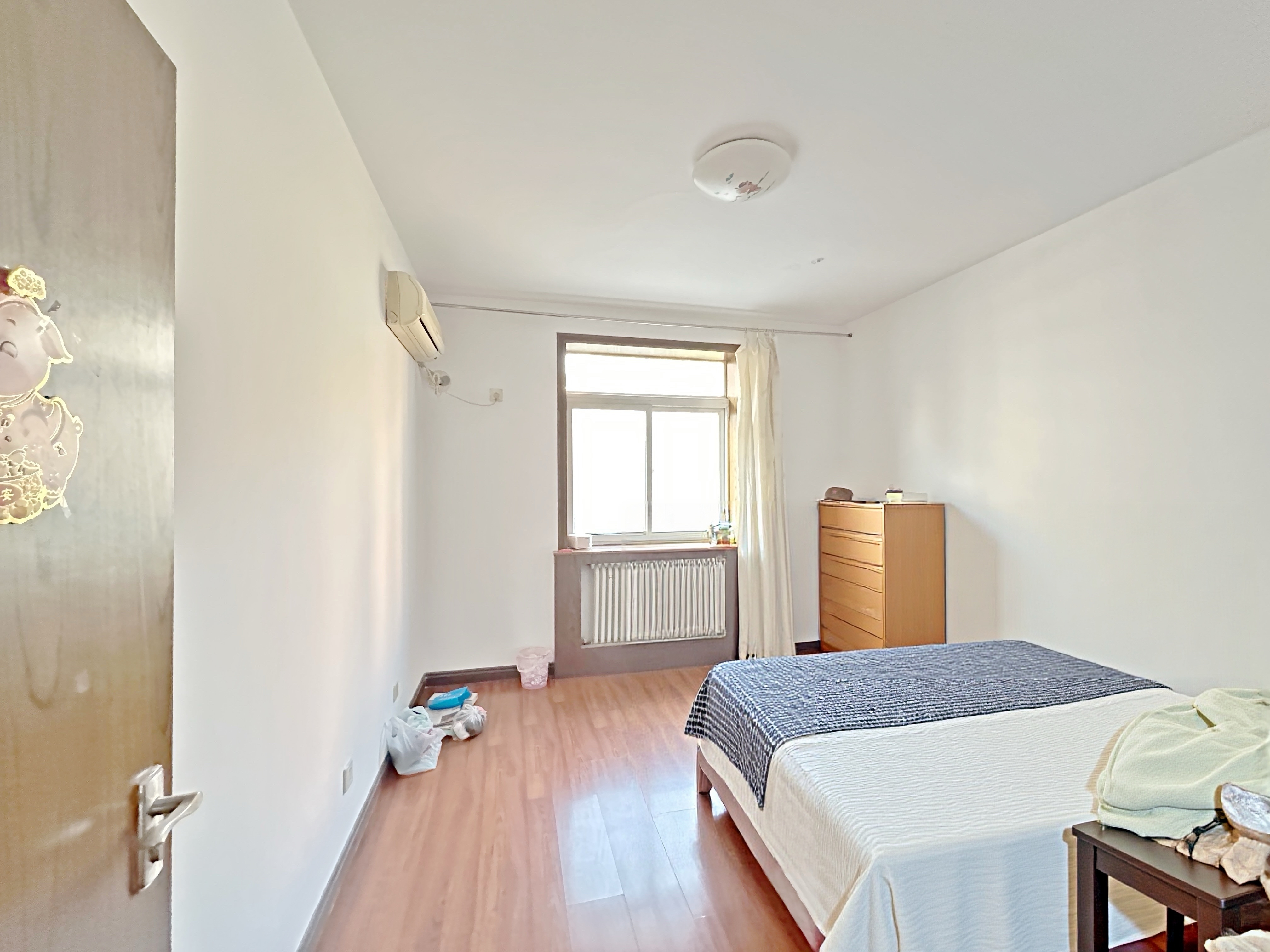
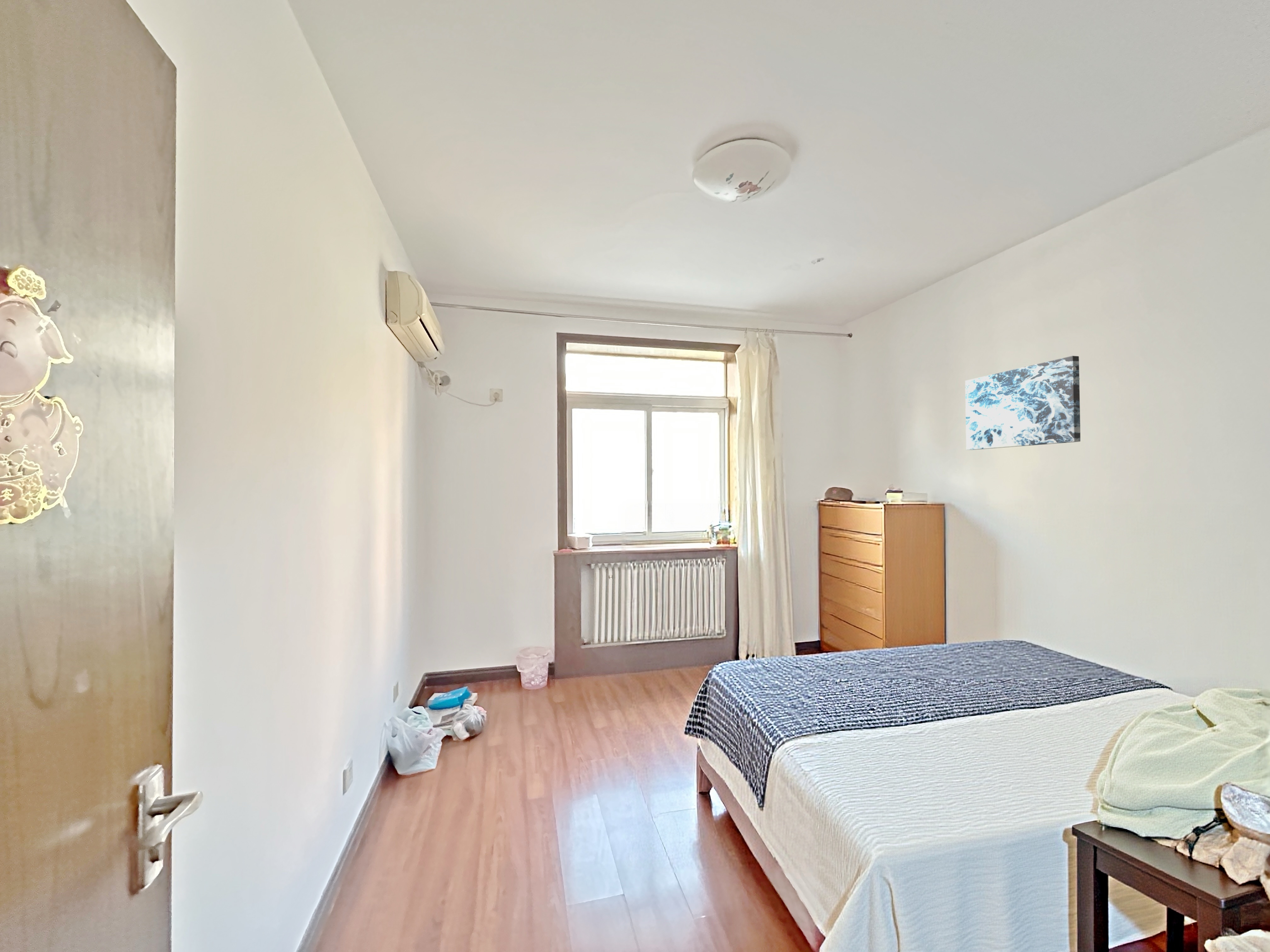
+ wall art [965,355,1081,450]
